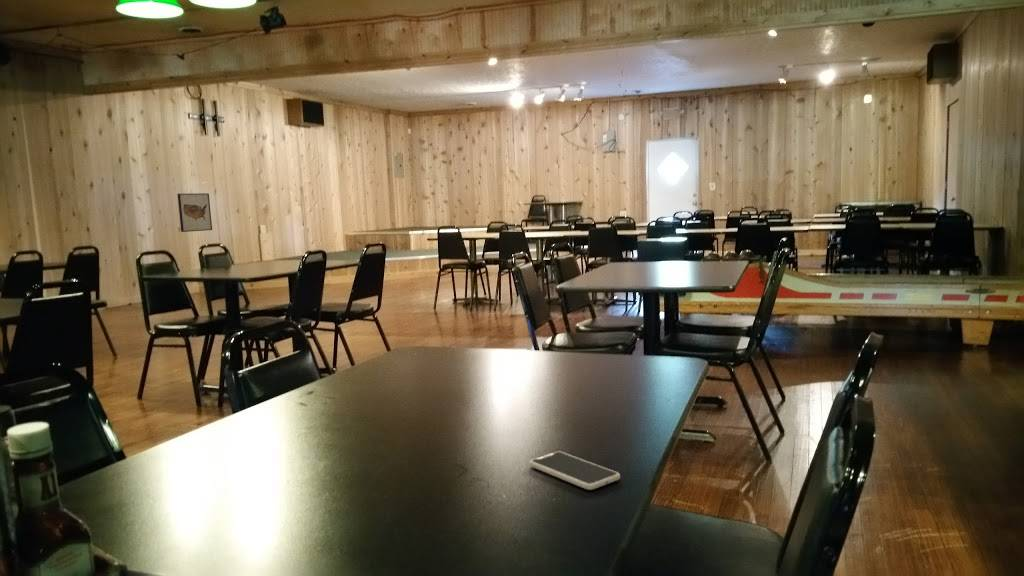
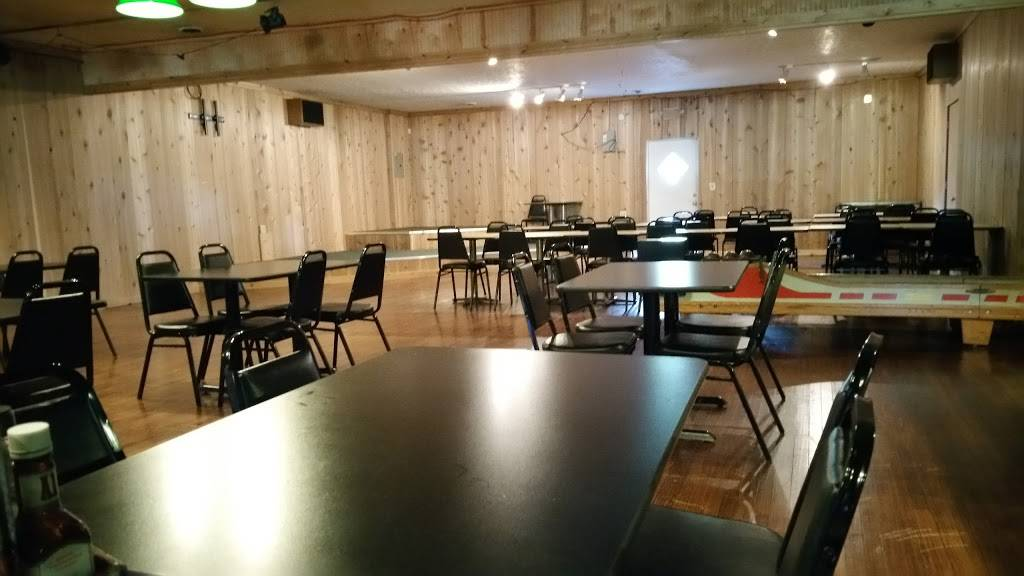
- wall art [176,192,213,233]
- smartphone [528,451,621,491]
